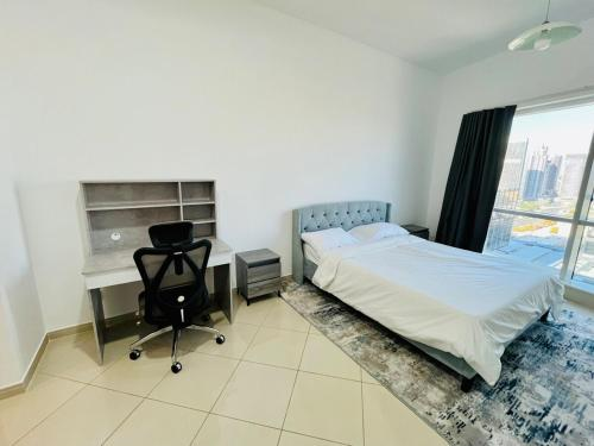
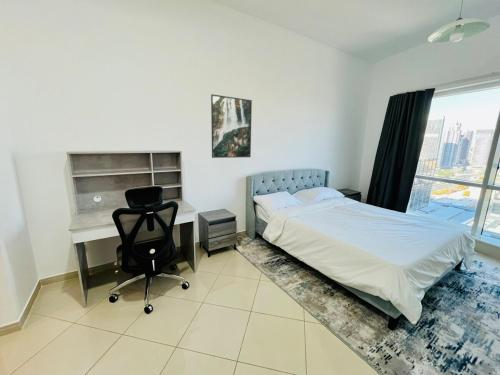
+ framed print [210,93,253,159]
